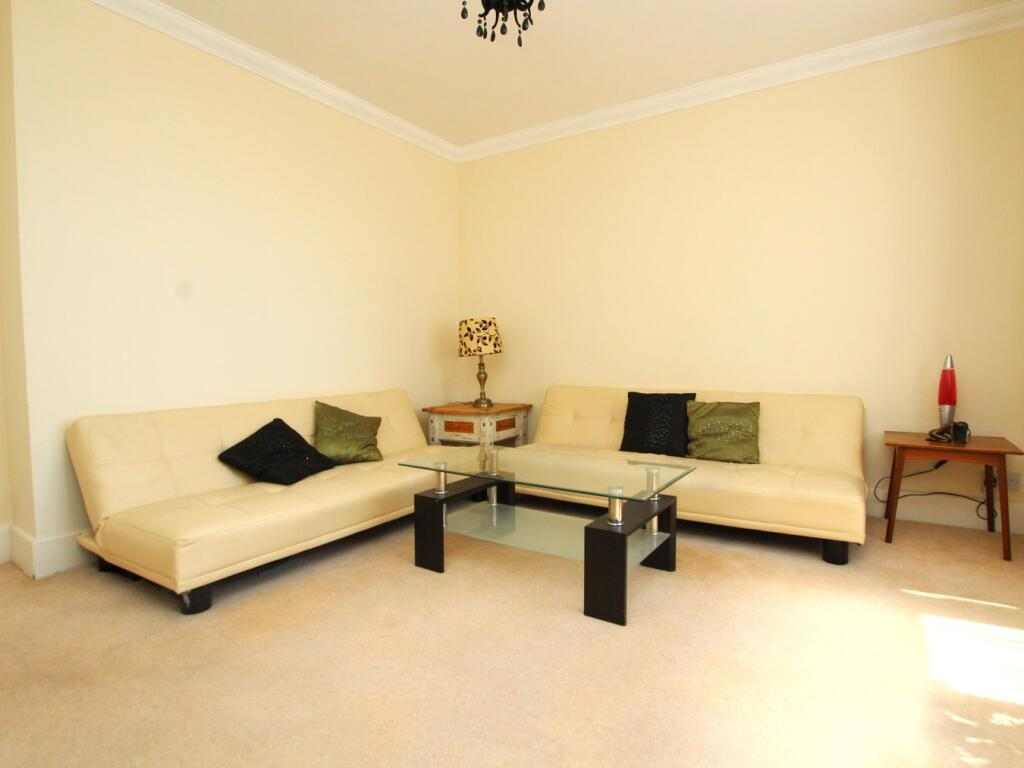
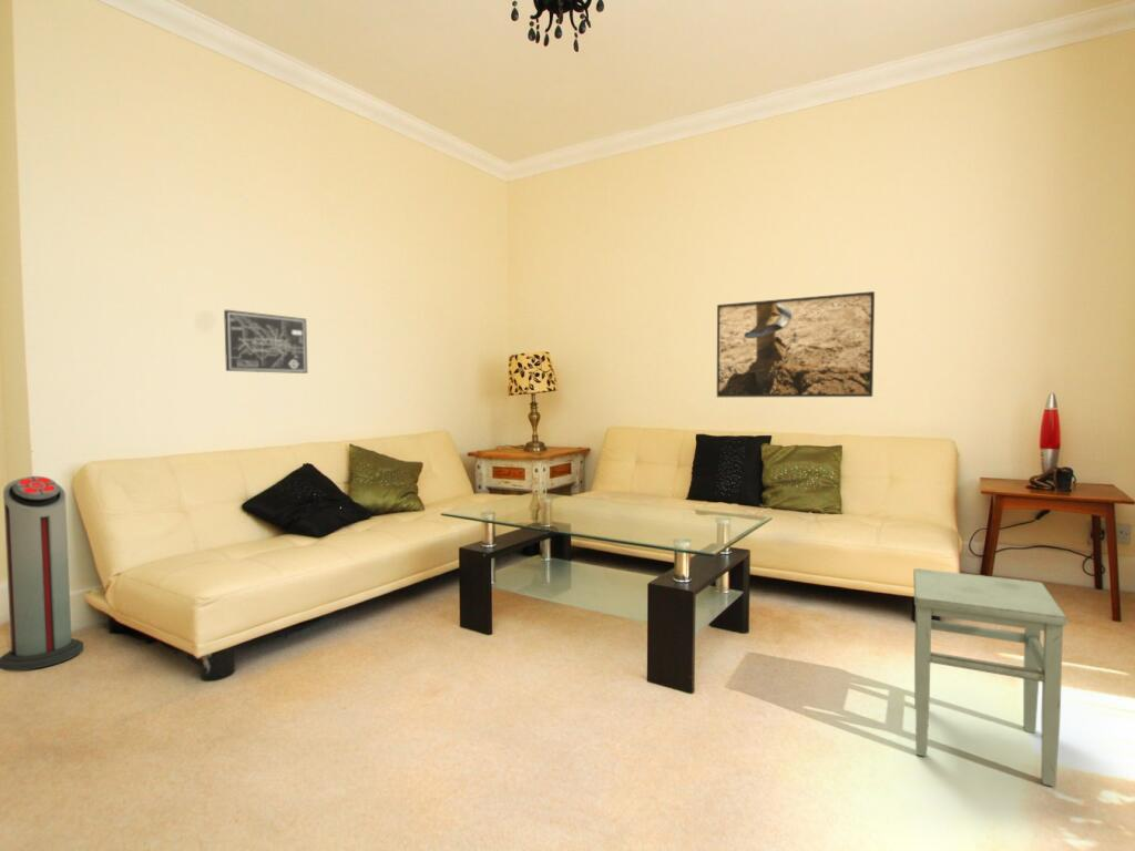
+ air purifier [0,475,84,673]
+ stool [912,567,1068,788]
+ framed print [716,290,876,398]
+ wall art [223,309,308,375]
